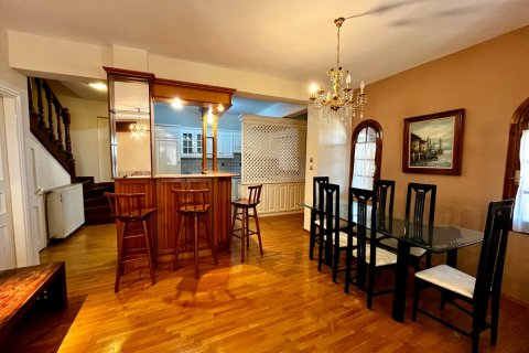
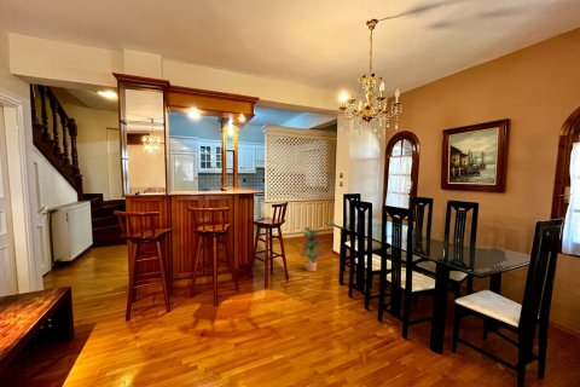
+ potted plant [298,226,325,272]
